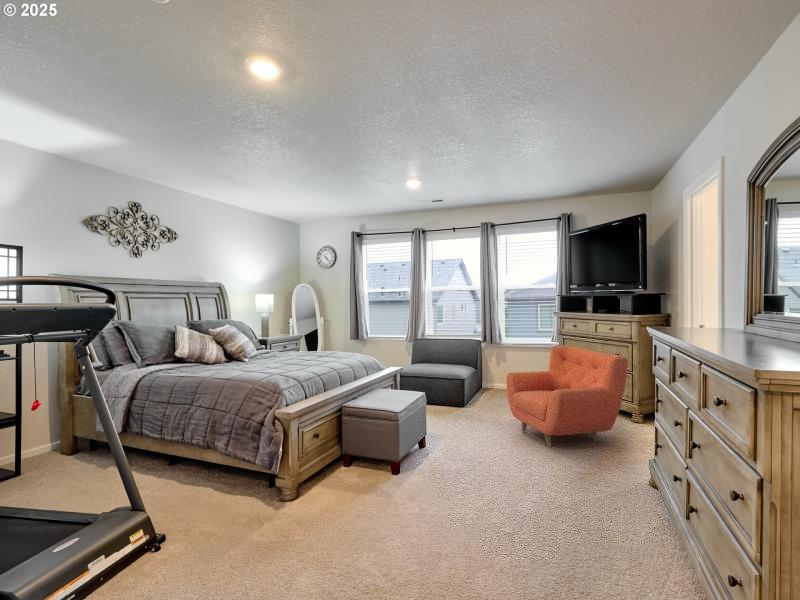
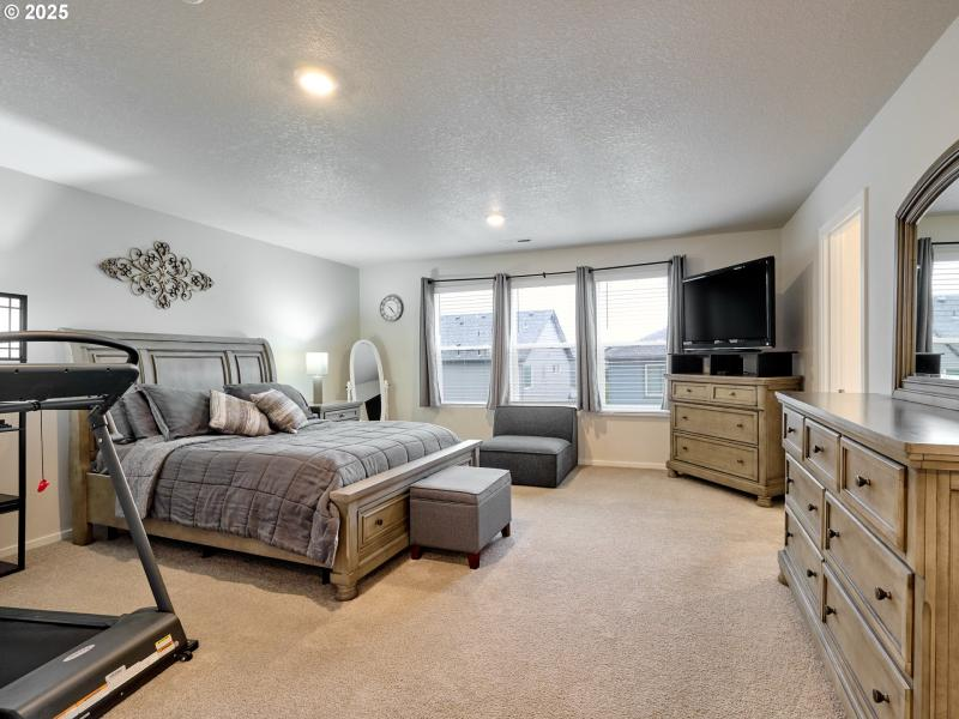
- armchair [505,345,629,448]
